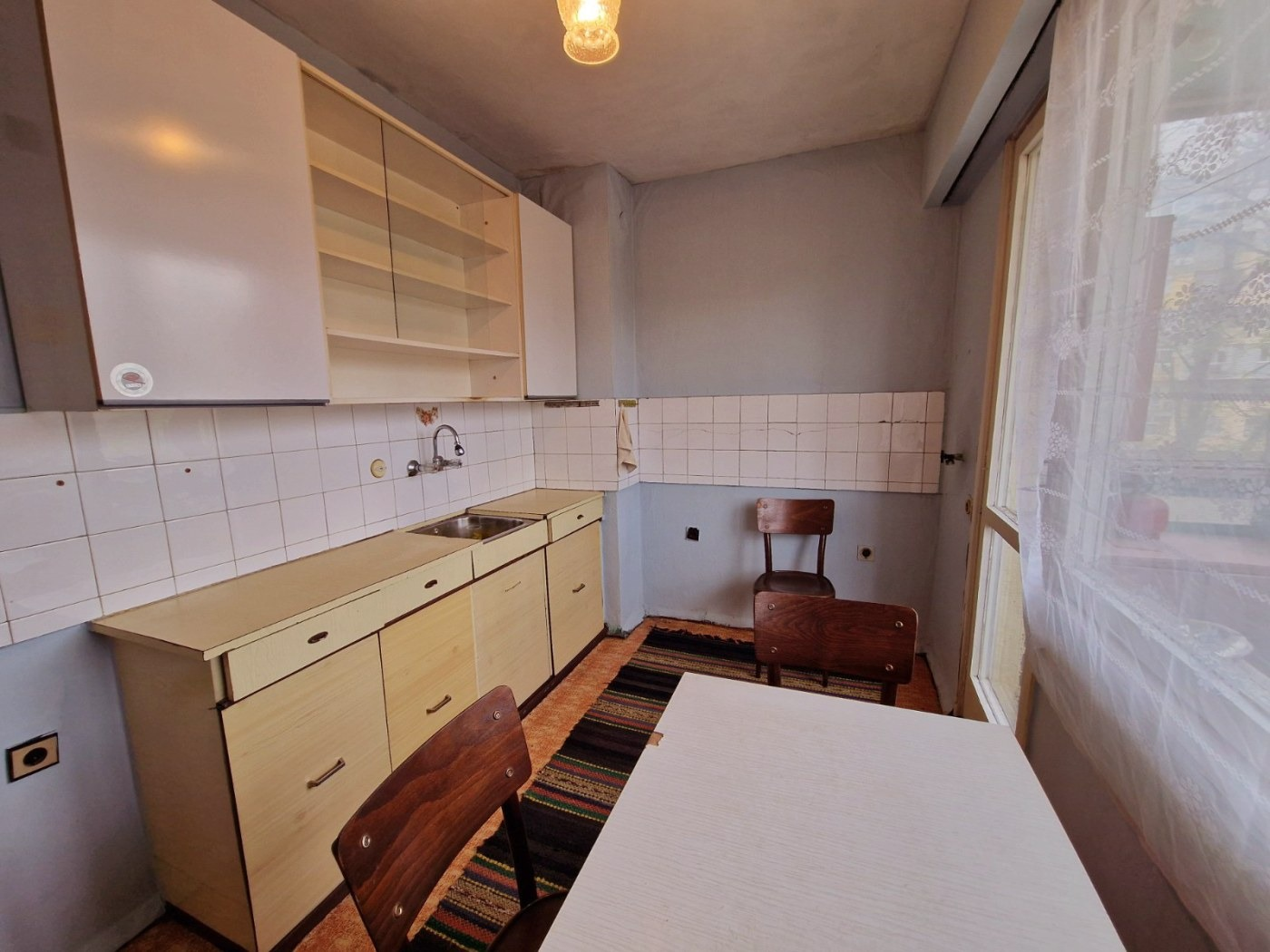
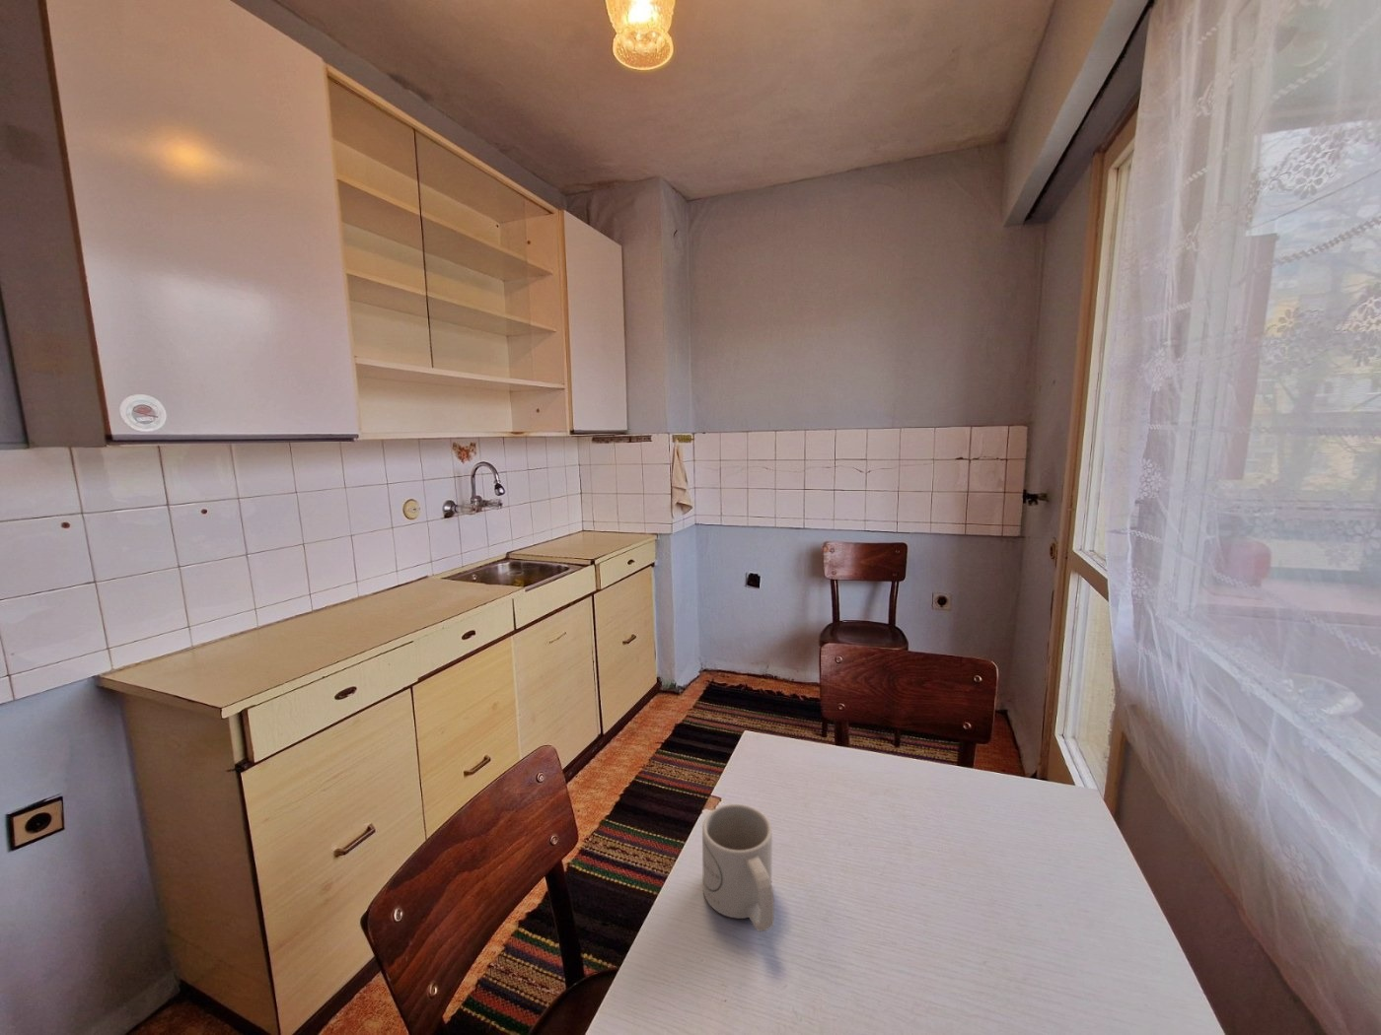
+ mug [701,803,775,933]
